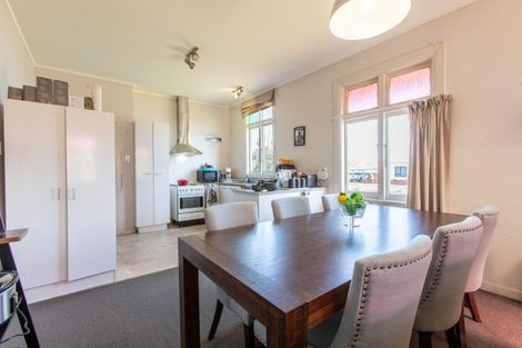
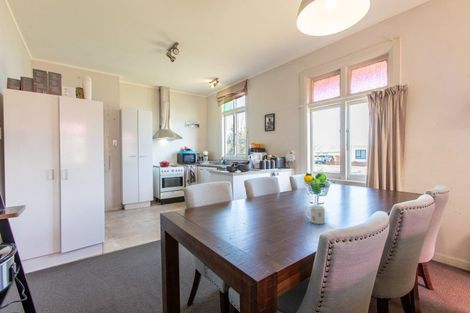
+ mug [304,204,326,225]
